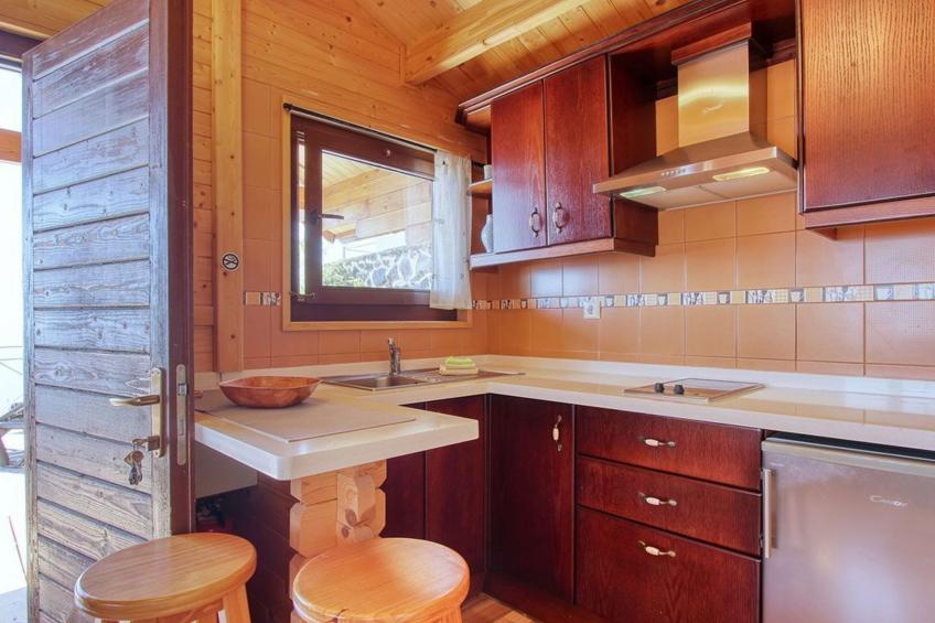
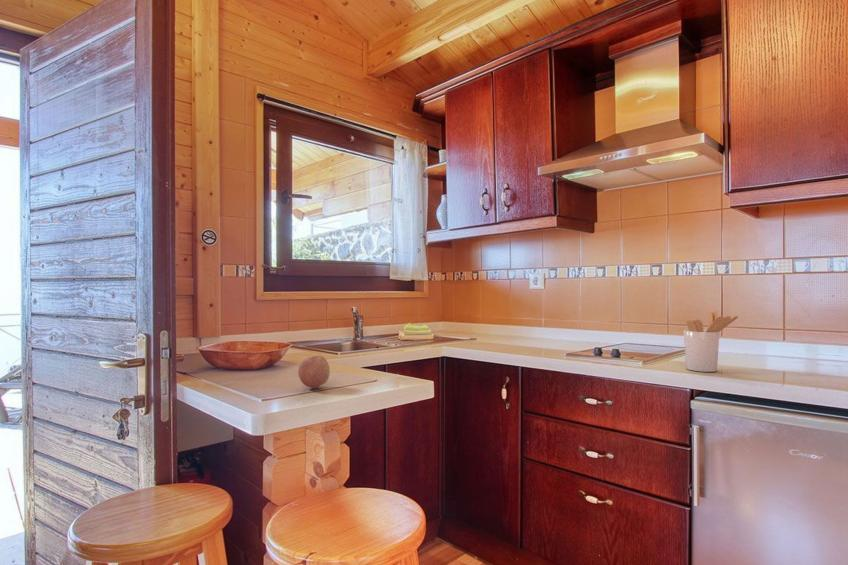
+ utensil holder [682,310,739,373]
+ fruit [297,355,331,389]
